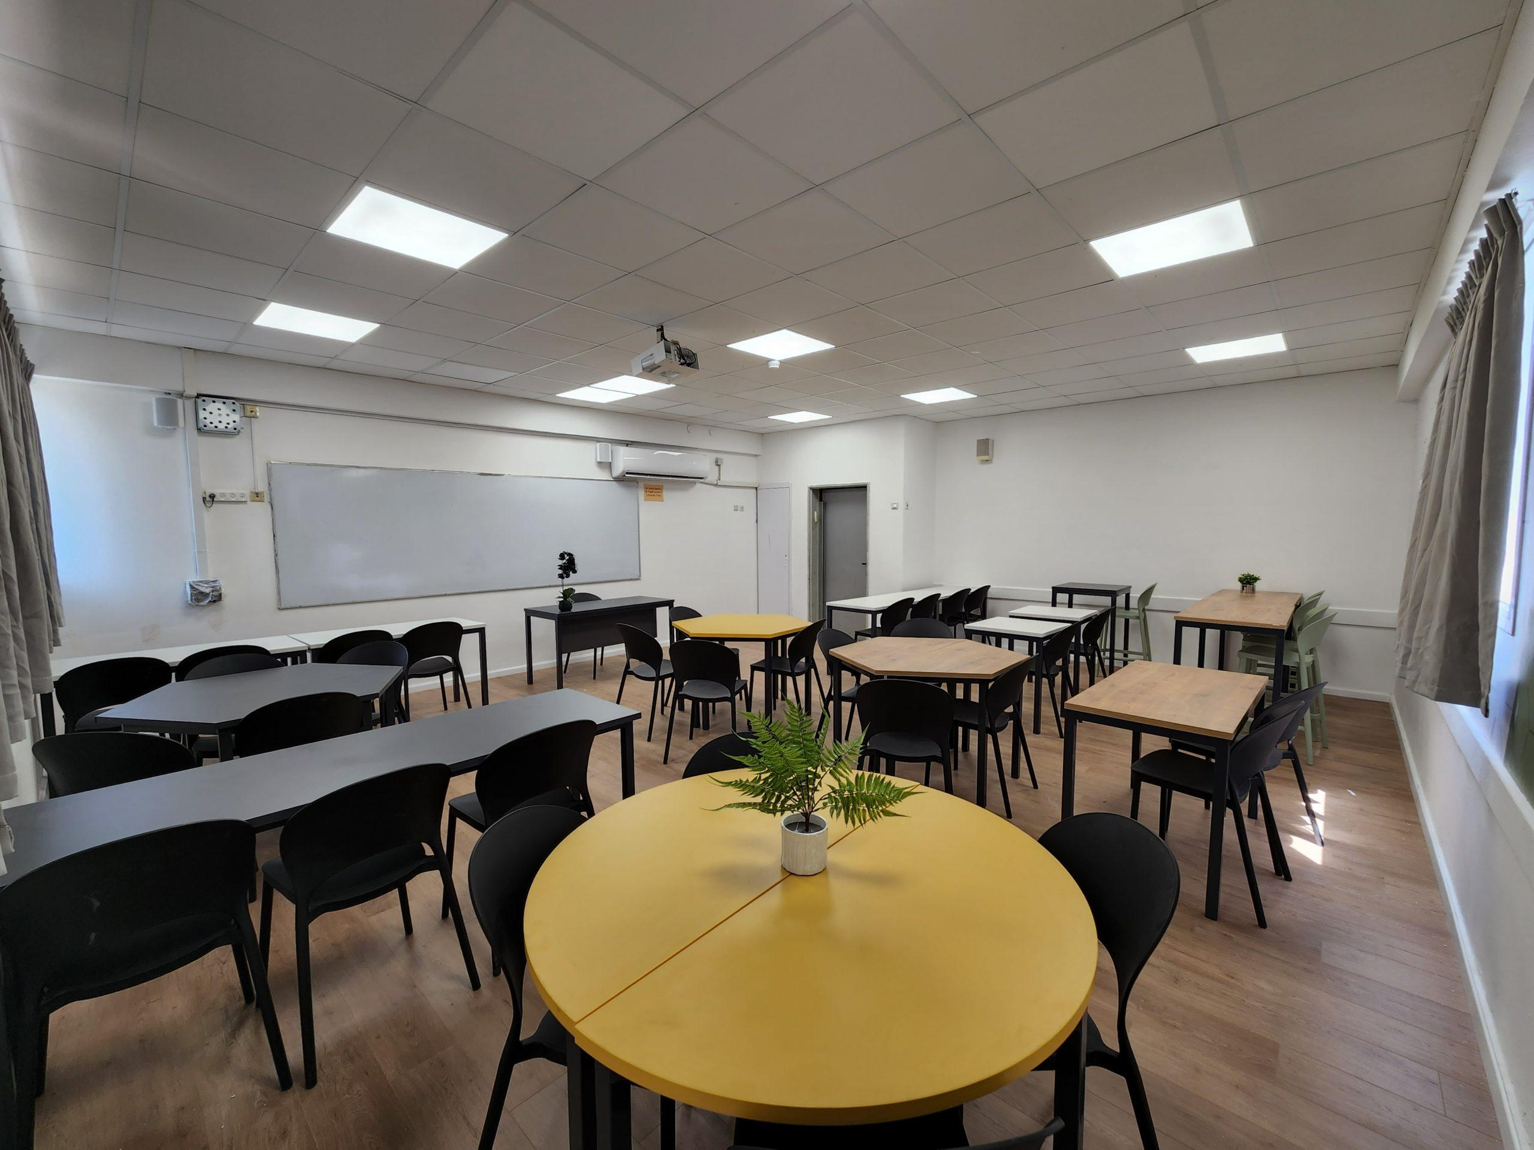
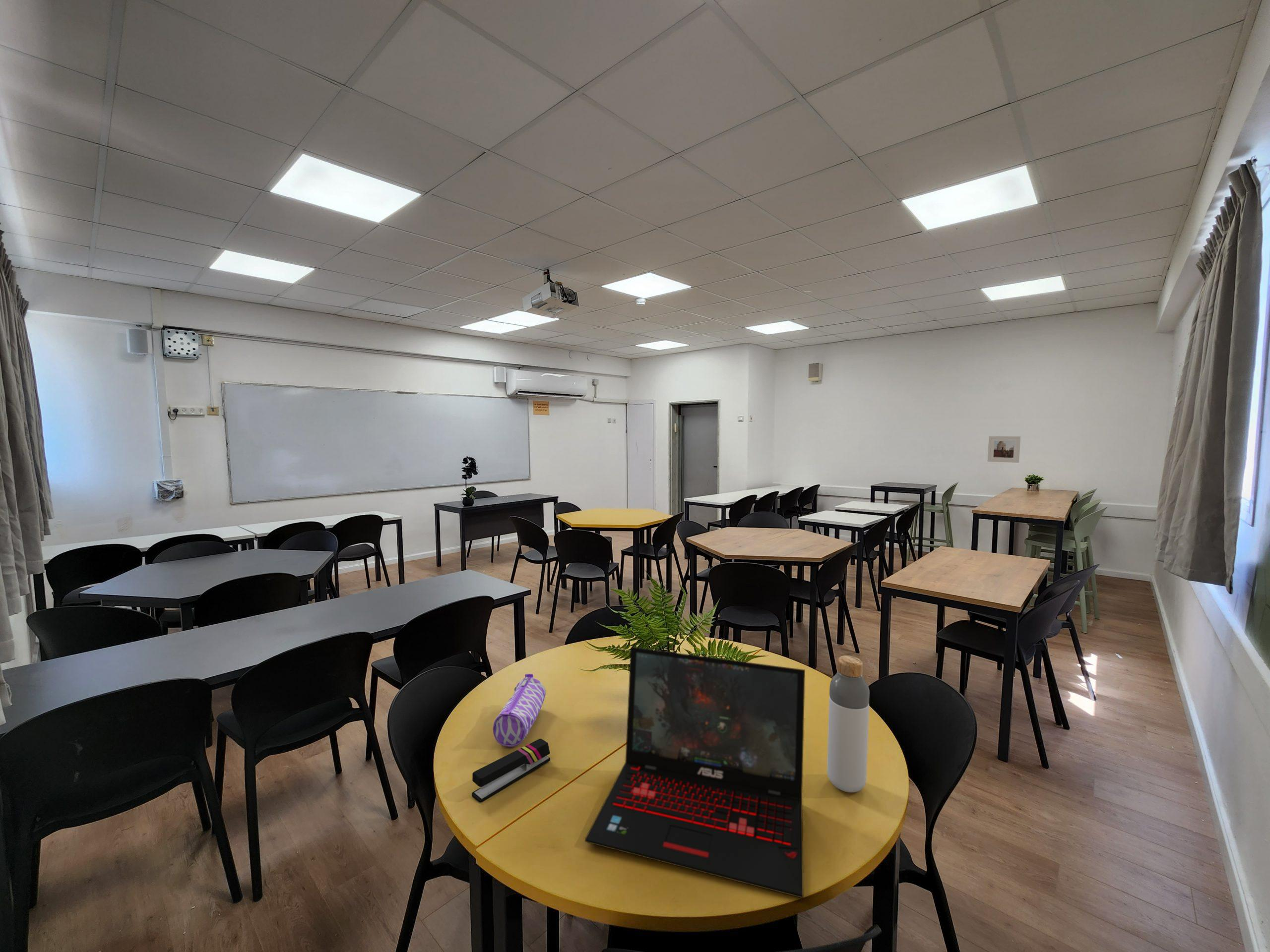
+ bottle [826,655,870,793]
+ pencil case [493,673,546,747]
+ stapler [471,738,551,803]
+ laptop [584,647,806,899]
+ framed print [987,436,1021,463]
